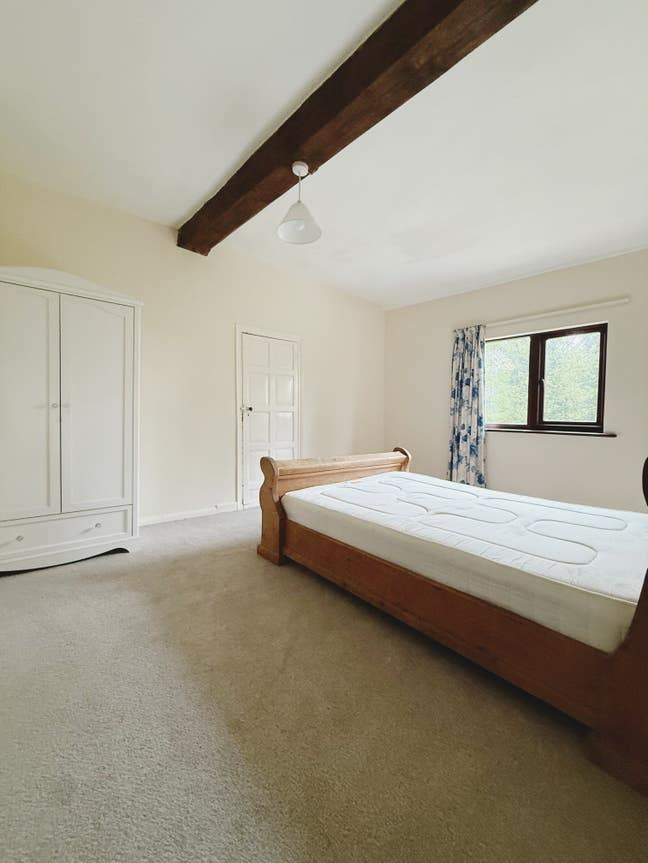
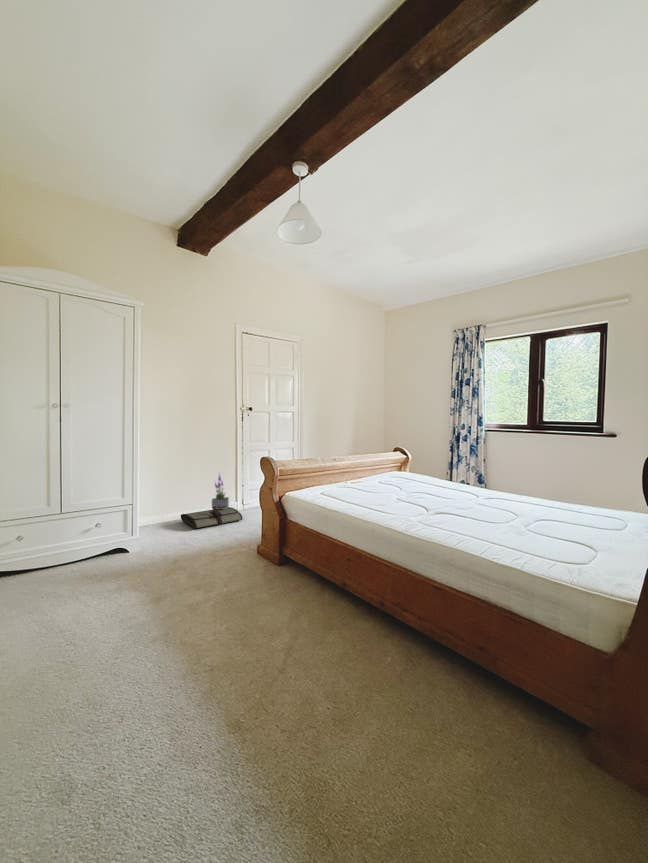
+ tool roll [180,506,243,530]
+ potted plant [211,472,230,509]
